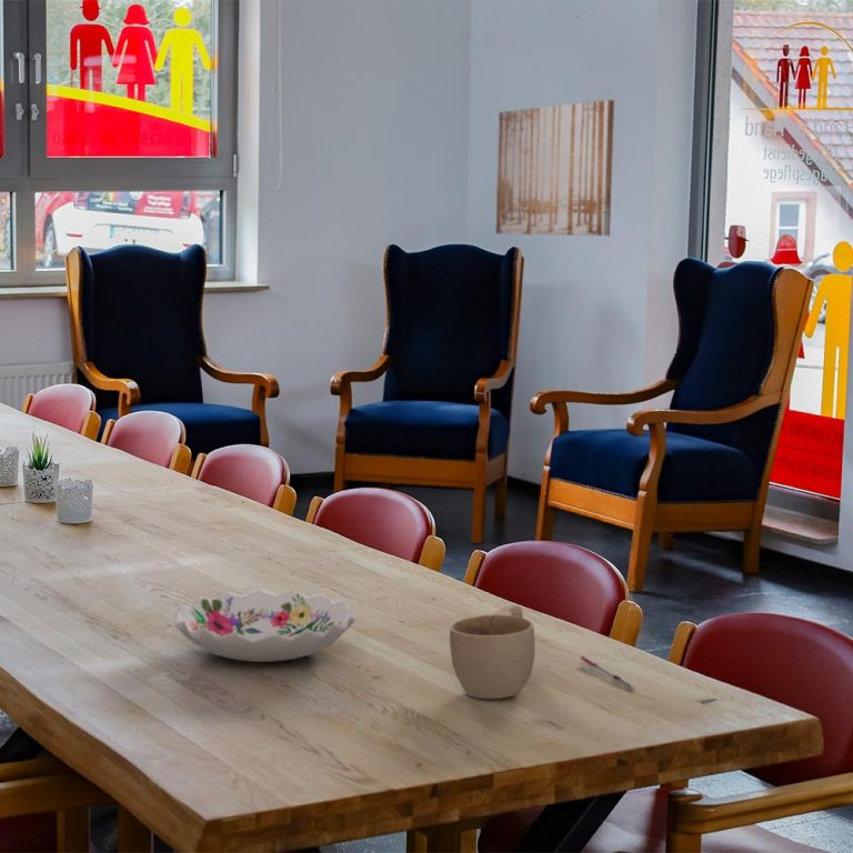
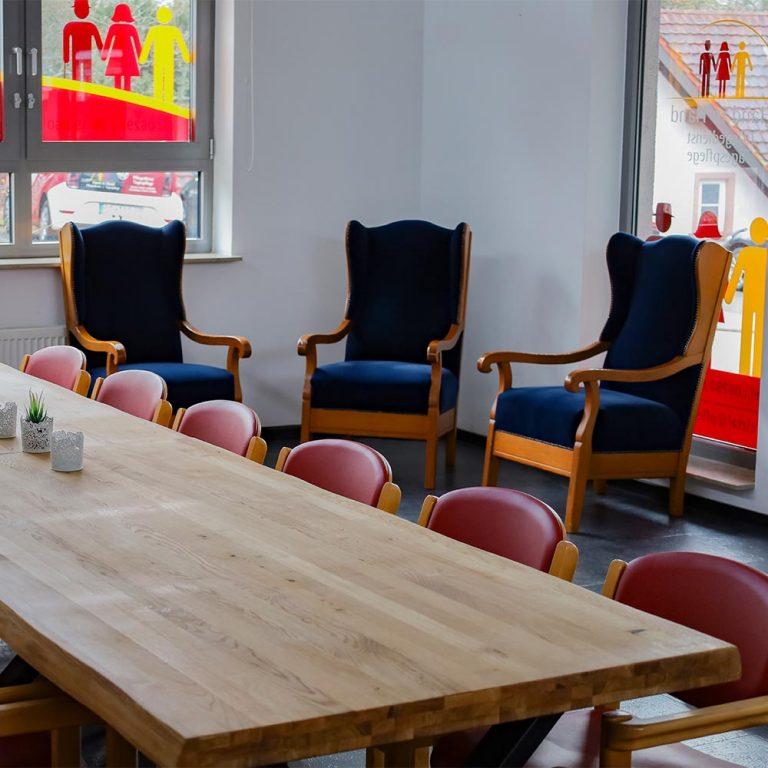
- cup [449,604,536,700]
- pen [580,654,634,690]
- wall art [495,99,615,237]
- decorative bowl [173,589,358,663]
